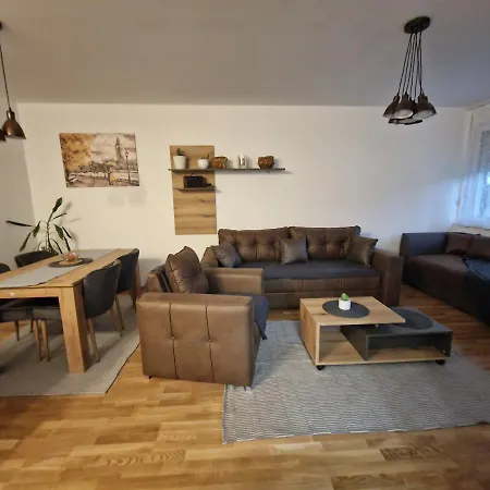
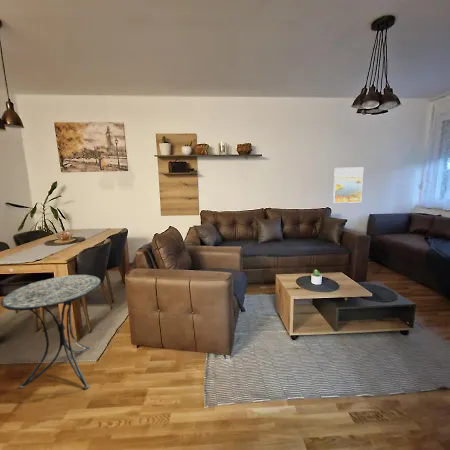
+ side table [0,274,102,390]
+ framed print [332,167,364,204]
